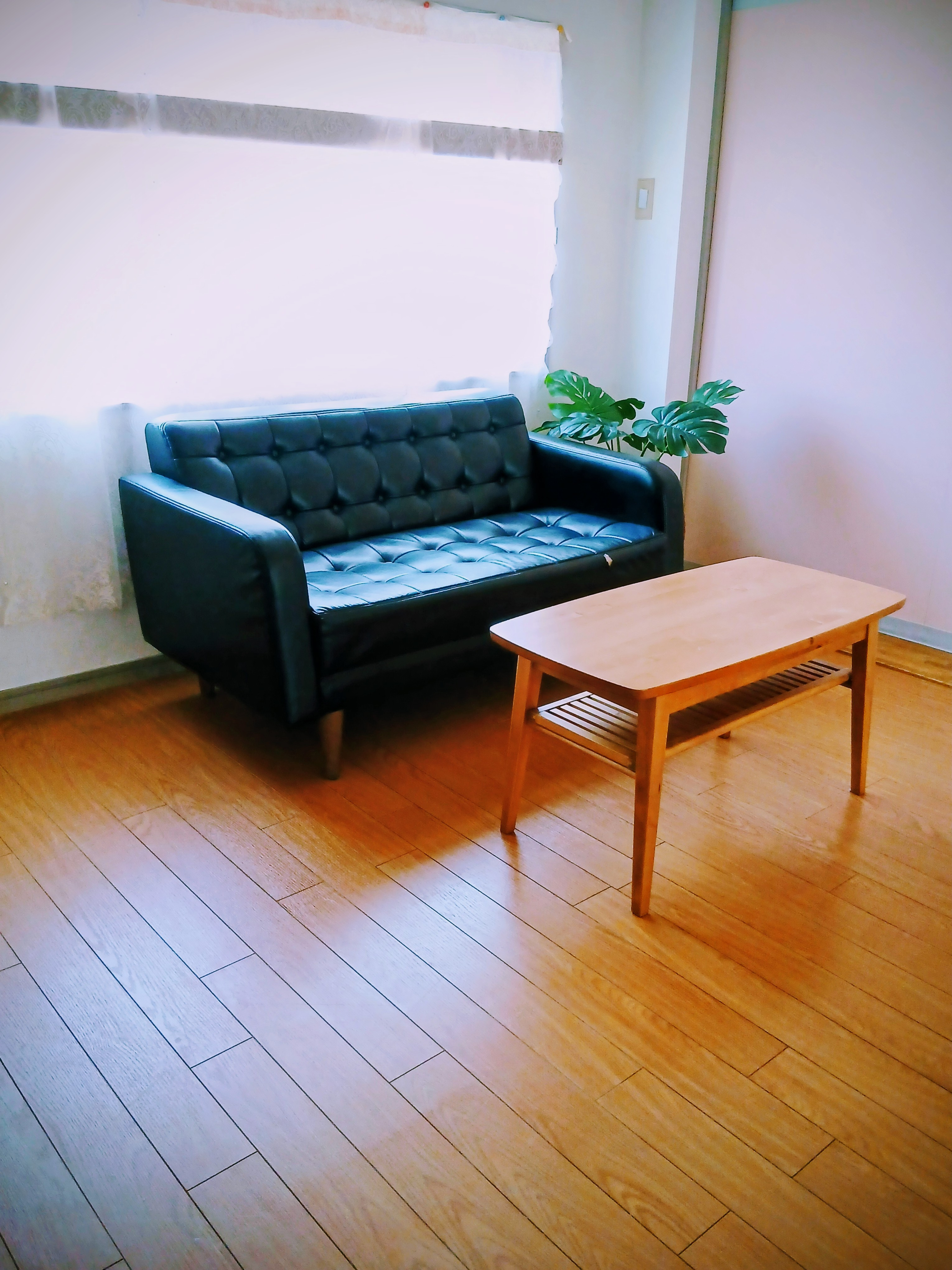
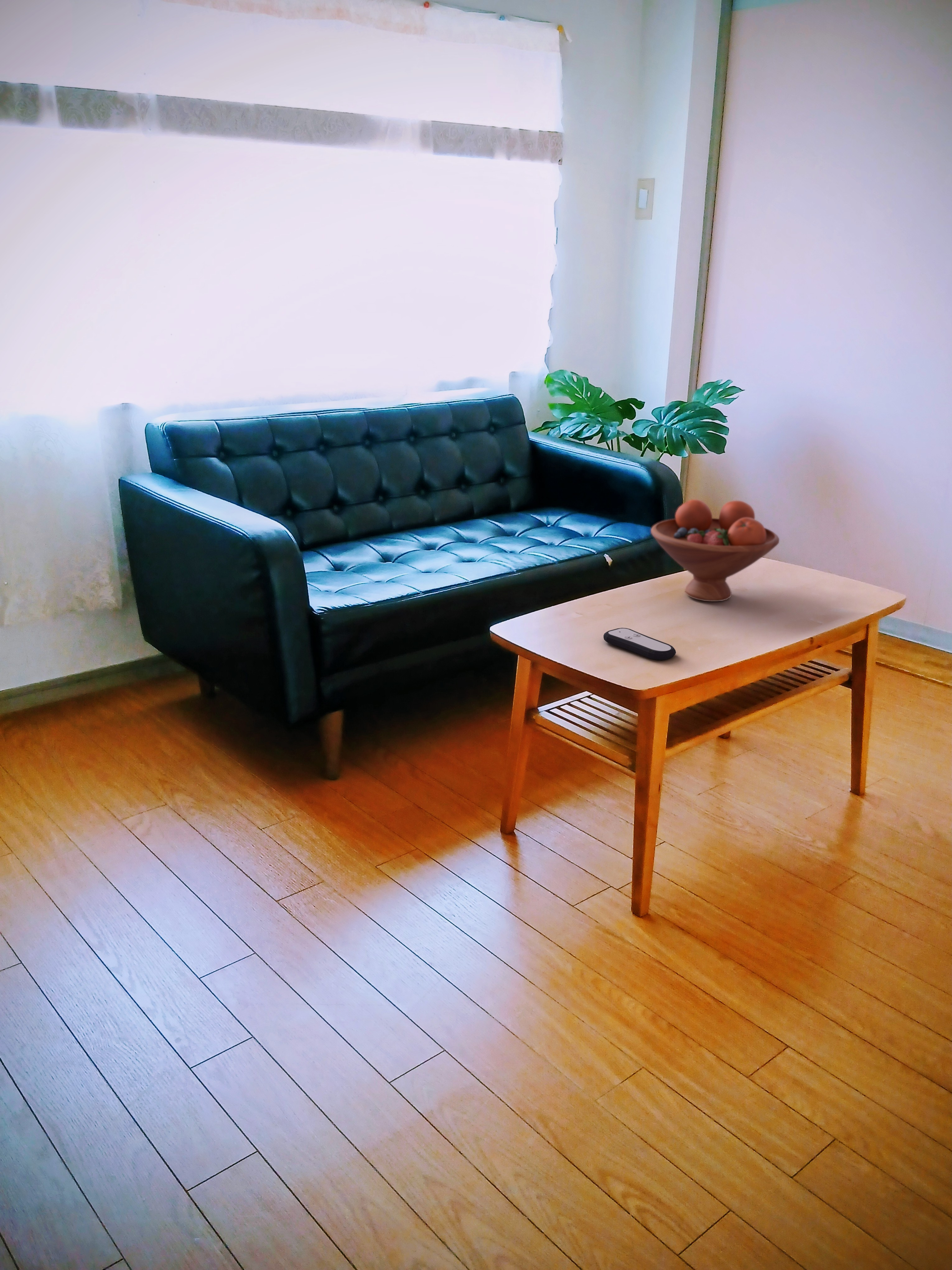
+ fruit bowl [651,499,780,602]
+ remote control [603,628,676,661]
